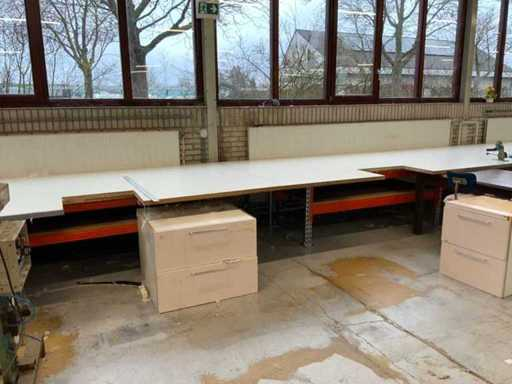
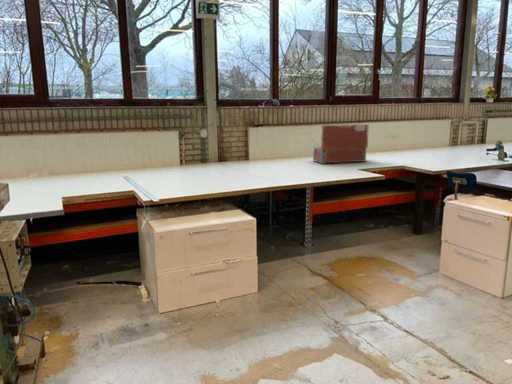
+ toolbox [311,123,370,165]
